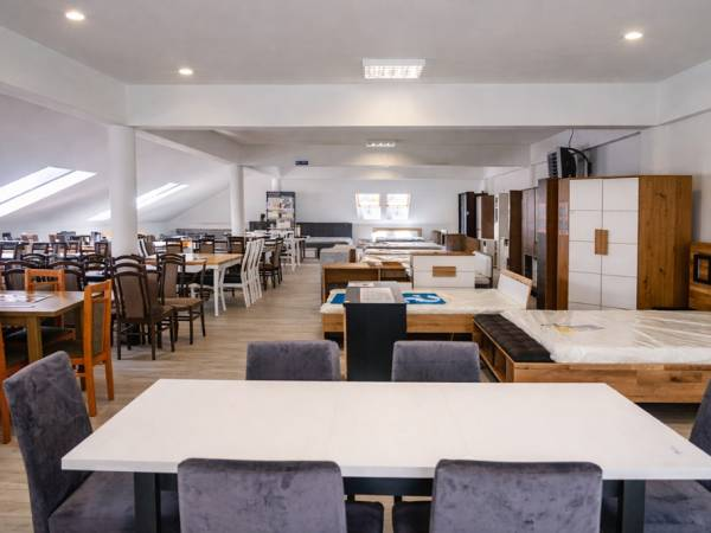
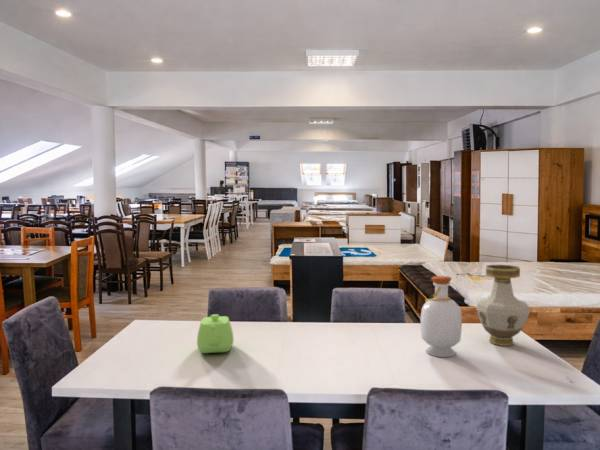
+ vase [475,264,531,347]
+ teapot [196,313,235,354]
+ bottle [419,275,463,358]
